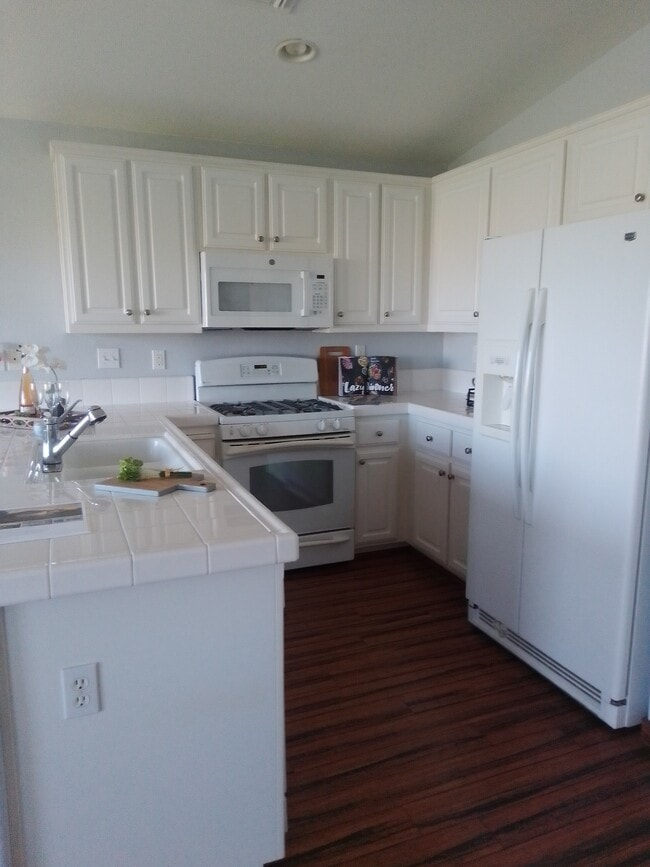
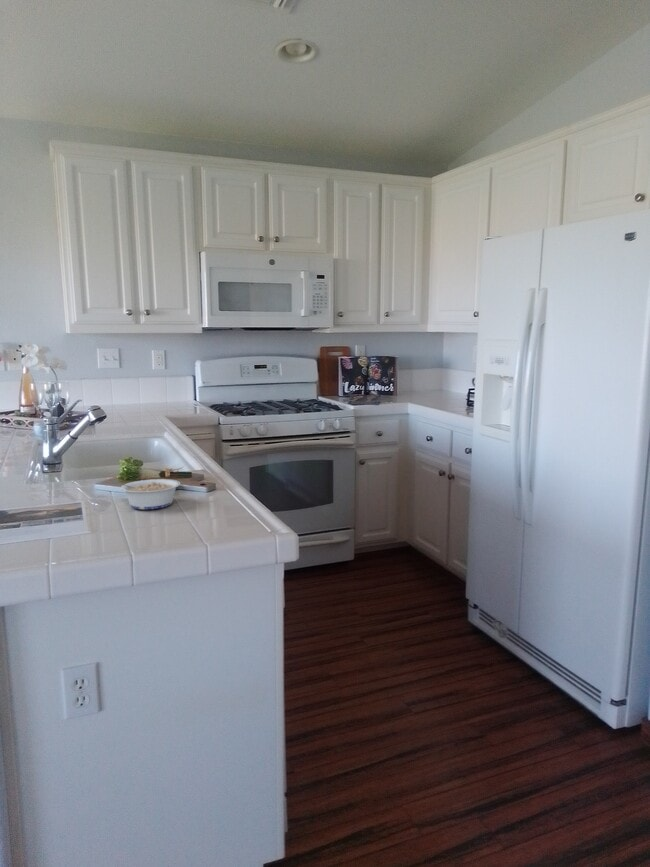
+ legume [110,478,181,510]
